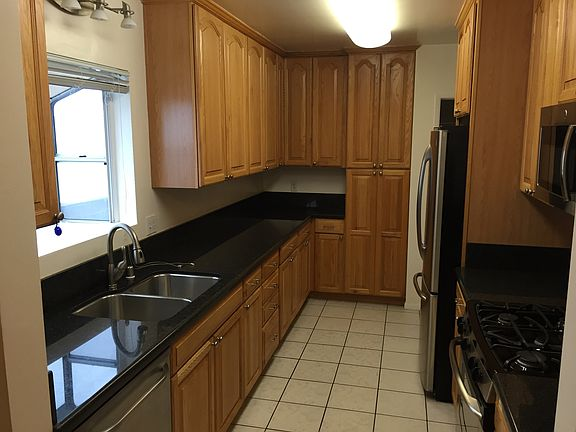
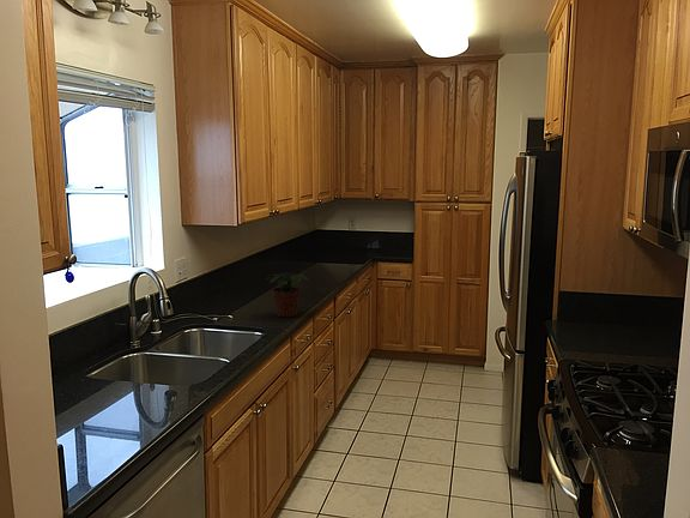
+ potted plant [265,272,309,319]
